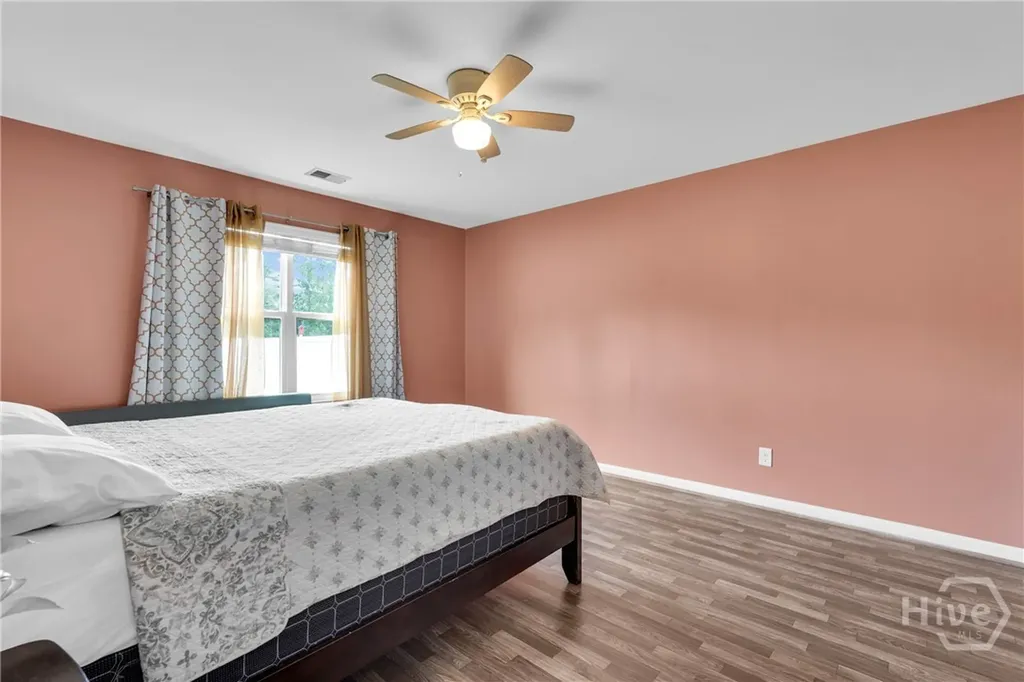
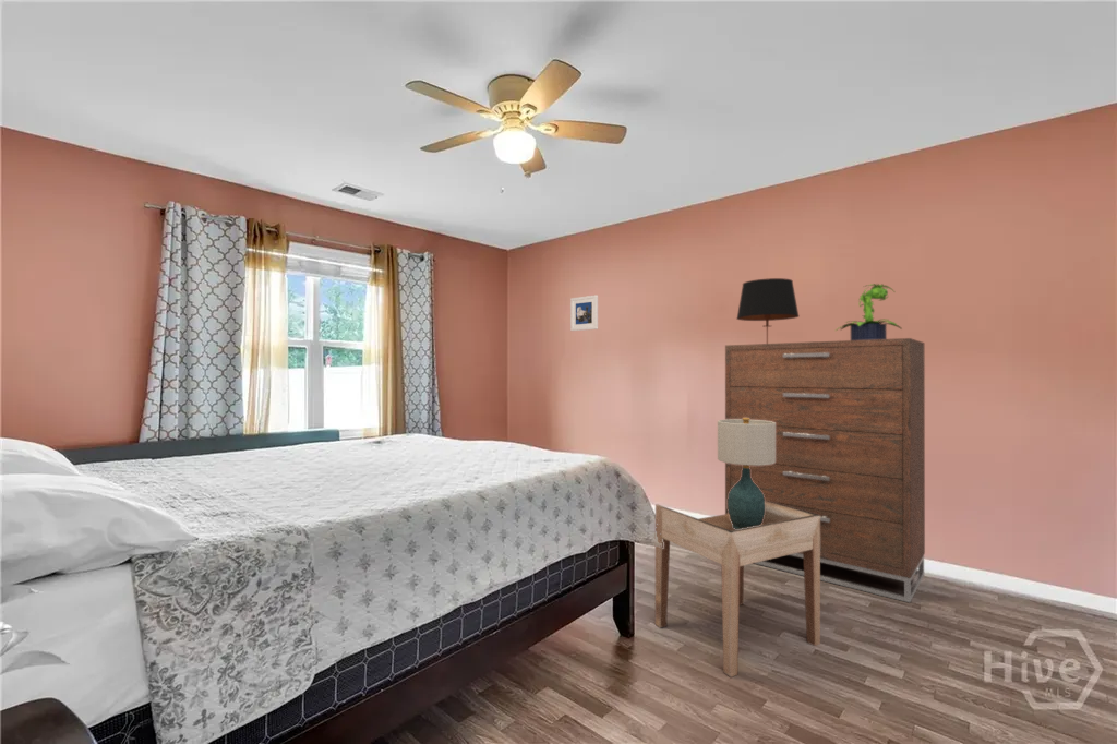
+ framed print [569,293,599,332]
+ side table [654,501,821,679]
+ table lamp [735,277,801,344]
+ table lamp [717,418,776,529]
+ potted plant [834,283,903,340]
+ dresser [724,337,926,603]
